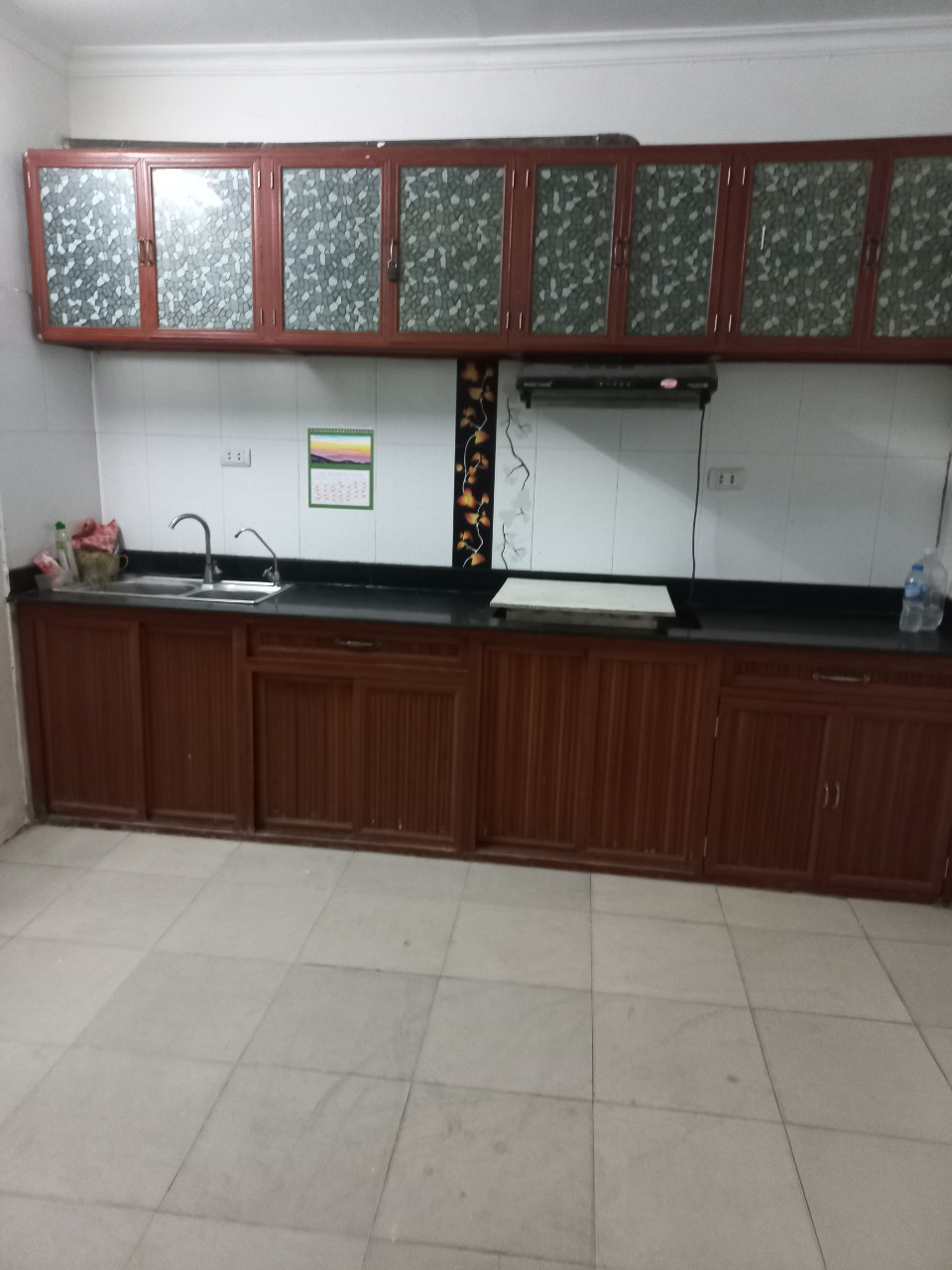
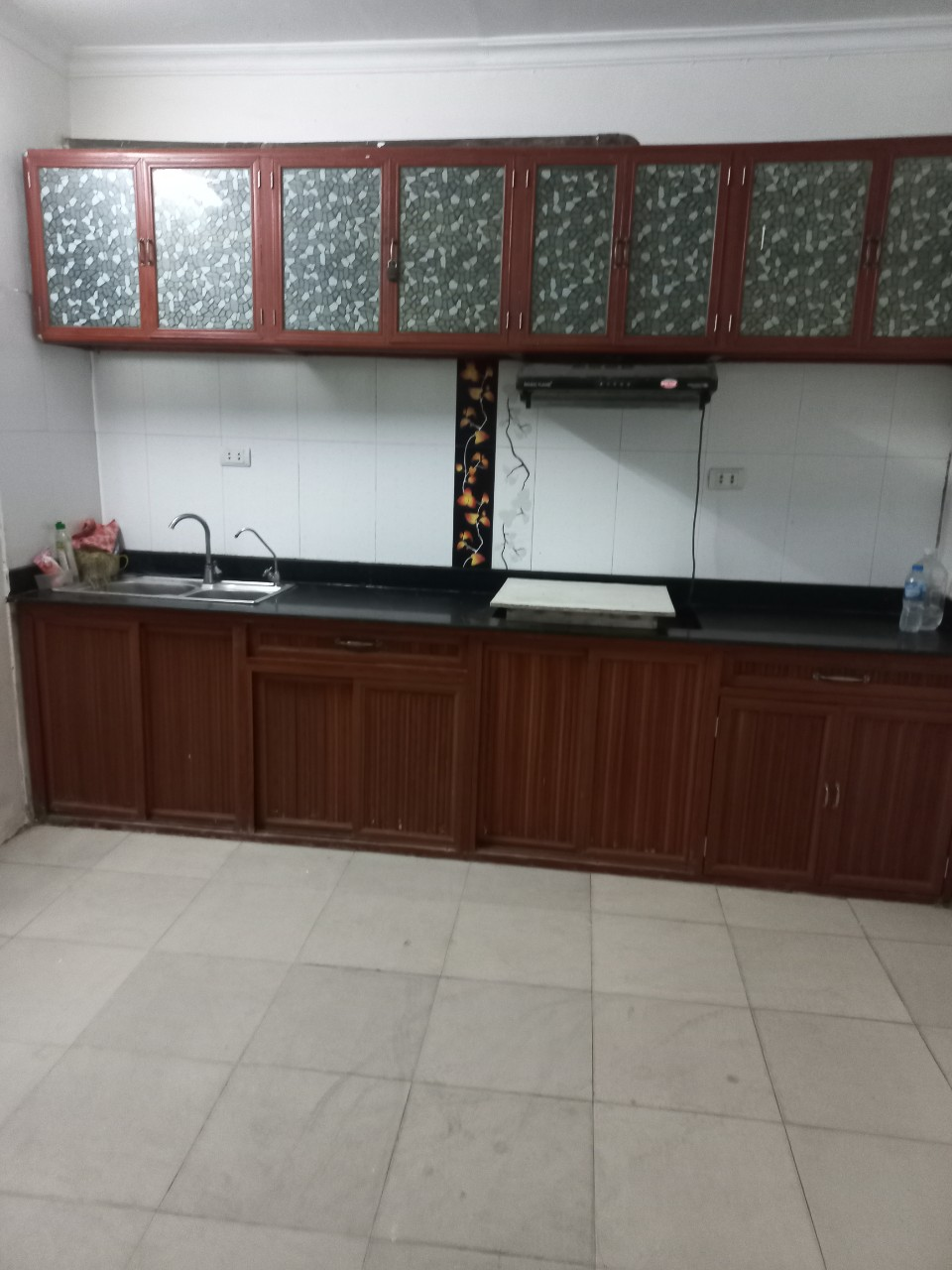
- calendar [306,424,375,511]
